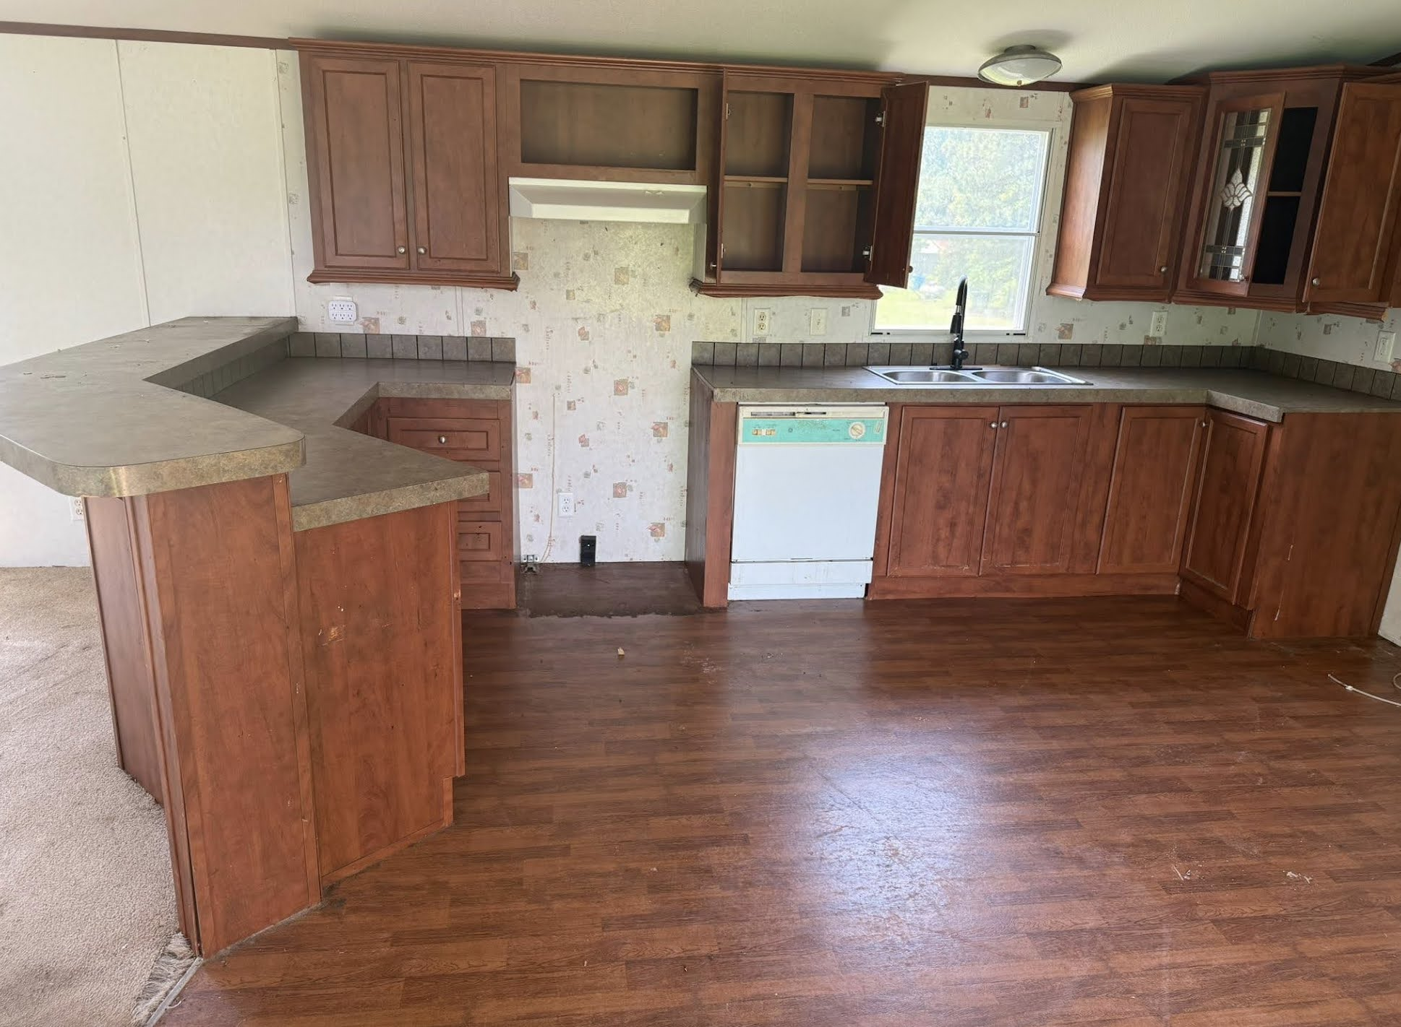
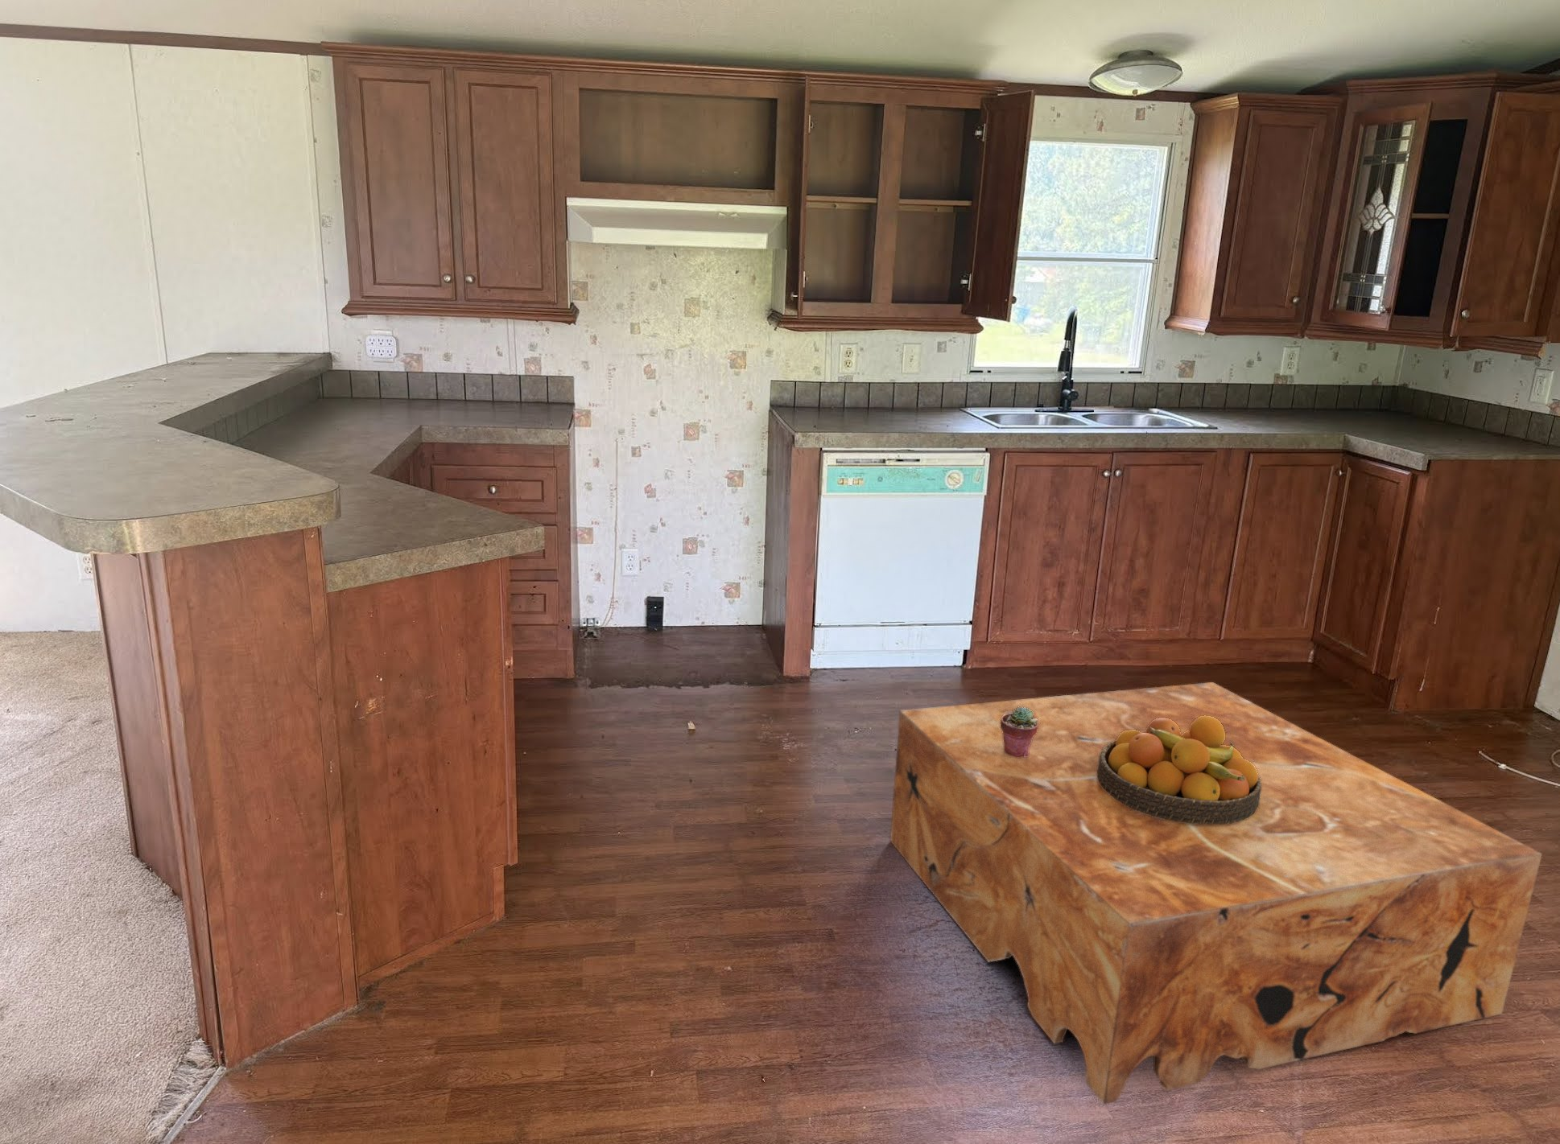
+ fruit bowl [1096,715,1261,826]
+ coffee table [889,682,1543,1105]
+ potted succulent [999,706,1038,758]
